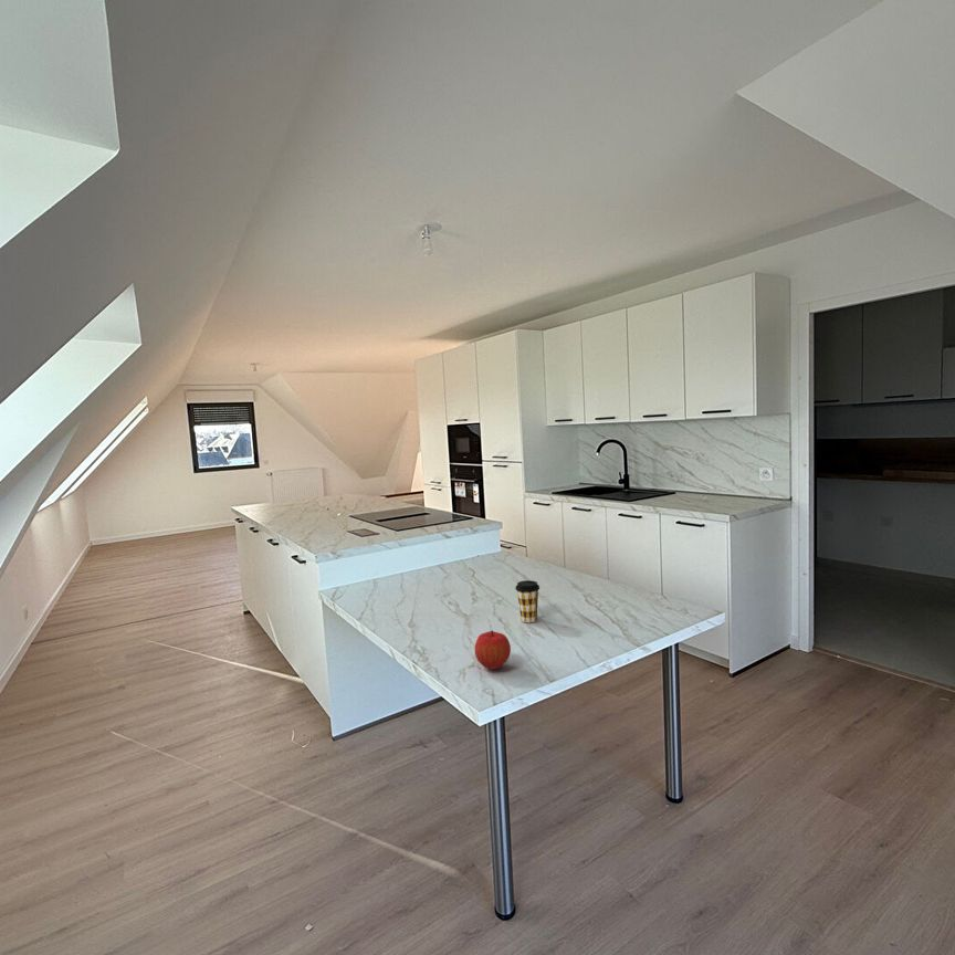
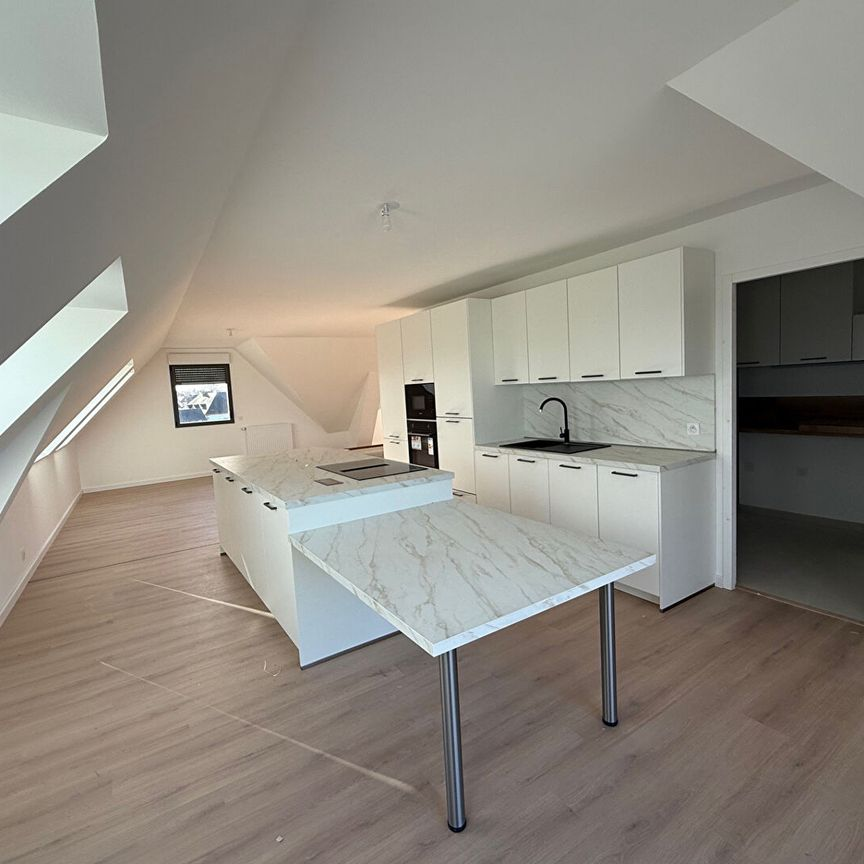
- coffee cup [514,579,541,623]
- fruit [474,629,512,671]
